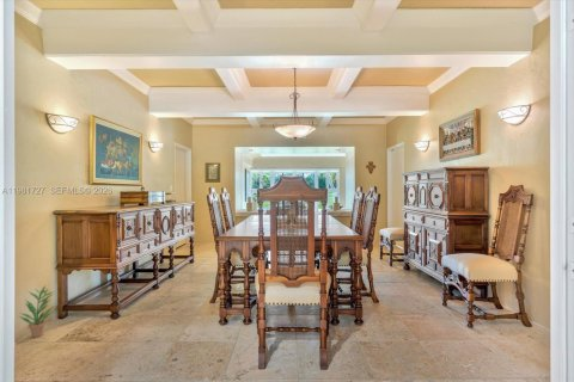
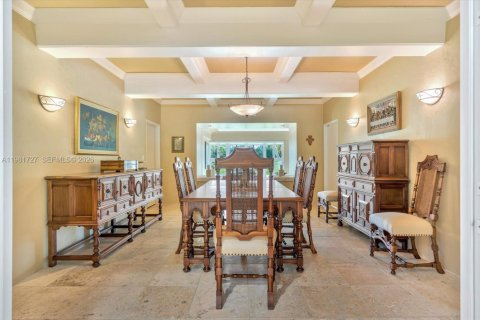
- potted plant [18,284,55,339]
